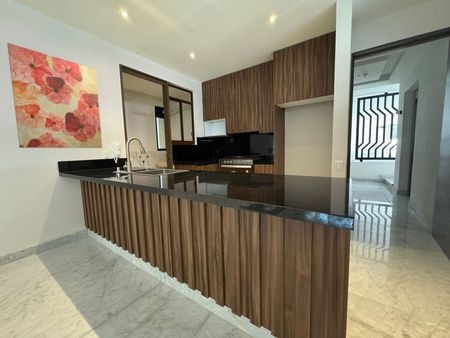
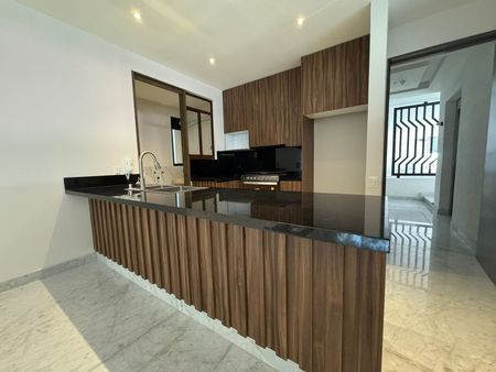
- wall art [6,42,103,149]
